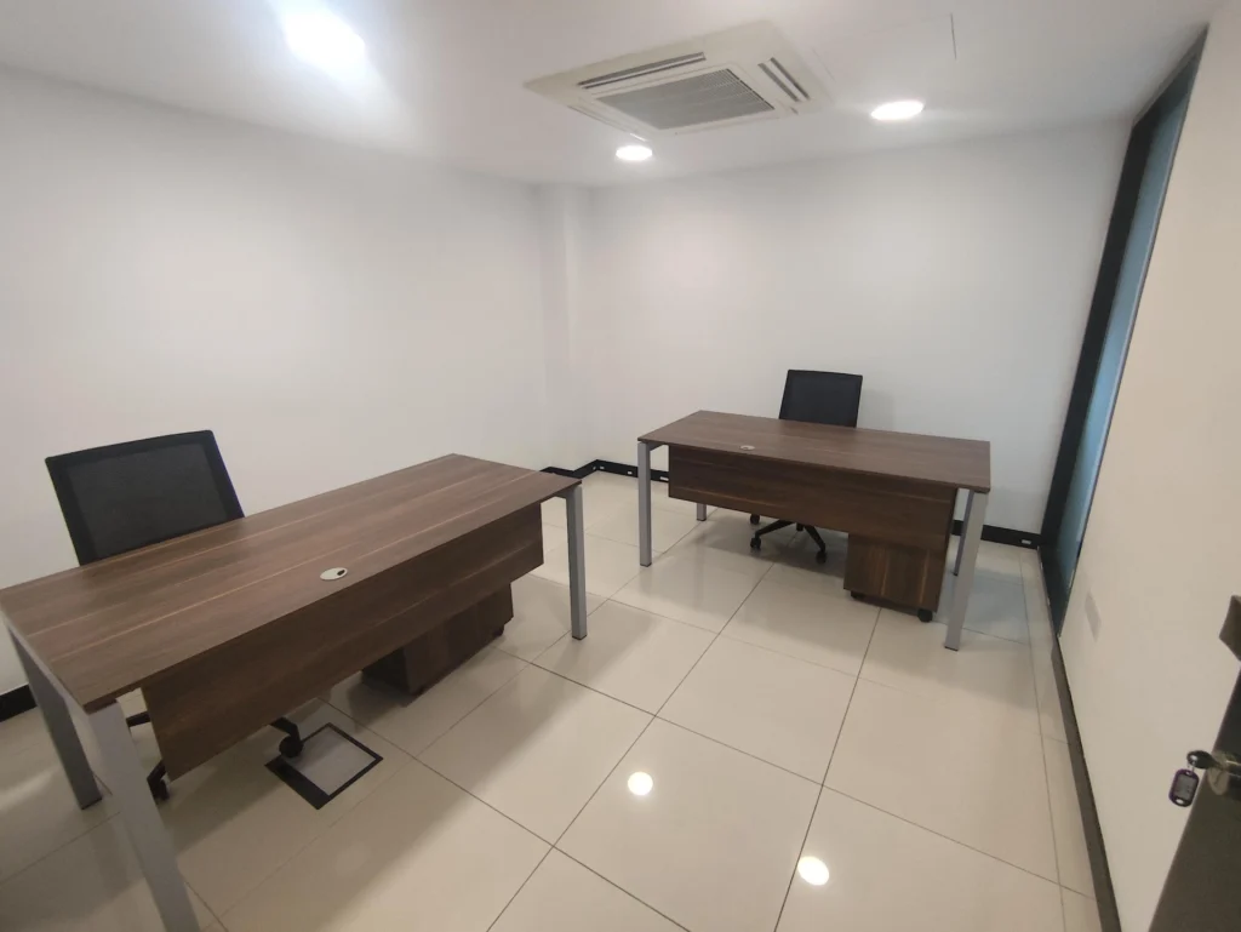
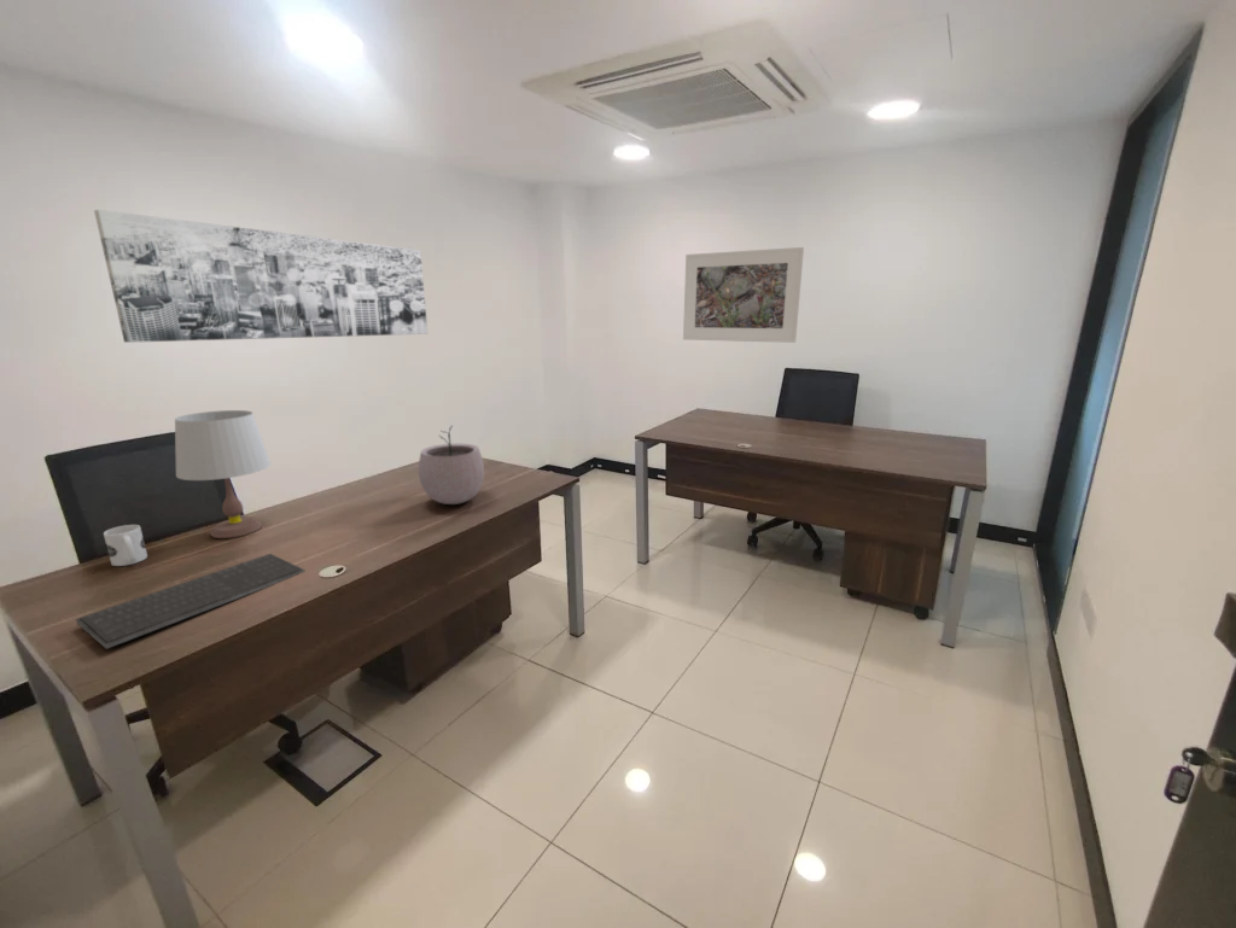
+ wall art [93,209,428,344]
+ plant pot [418,424,485,506]
+ table lamp [174,409,272,539]
+ mug [103,524,148,567]
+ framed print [682,246,805,344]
+ computer keyboard [75,553,307,650]
